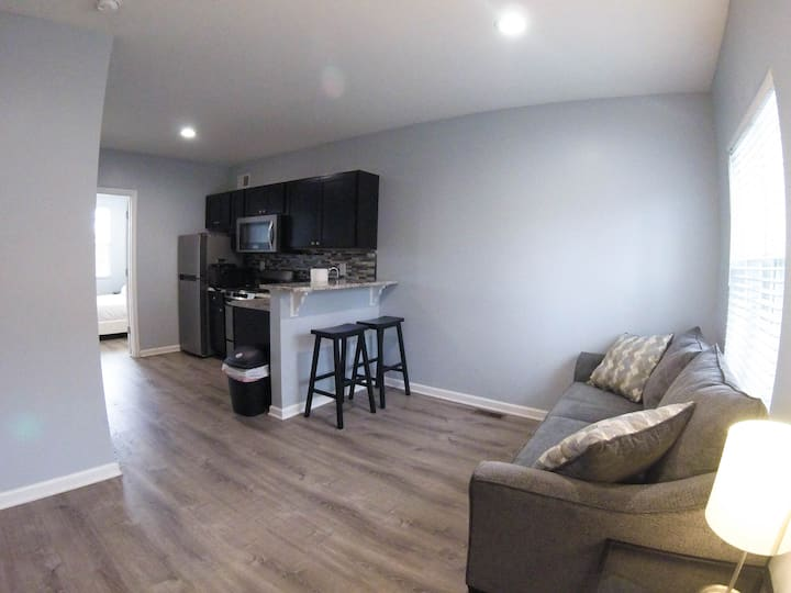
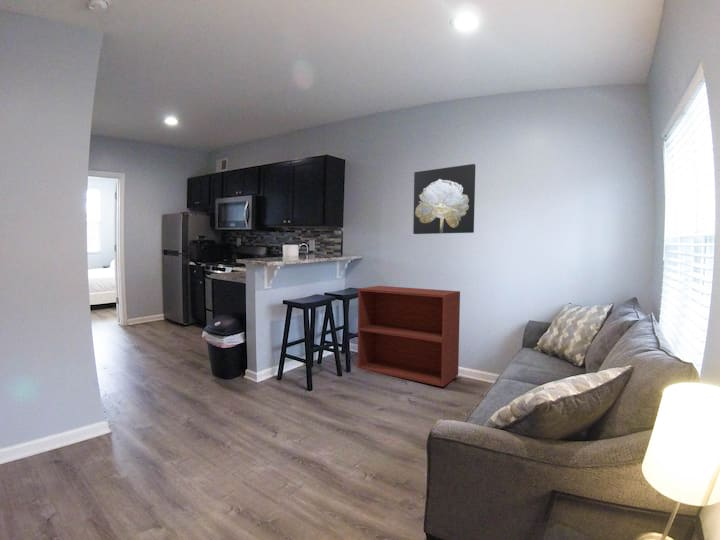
+ tv stand [357,285,461,388]
+ wall art [412,163,476,235]
